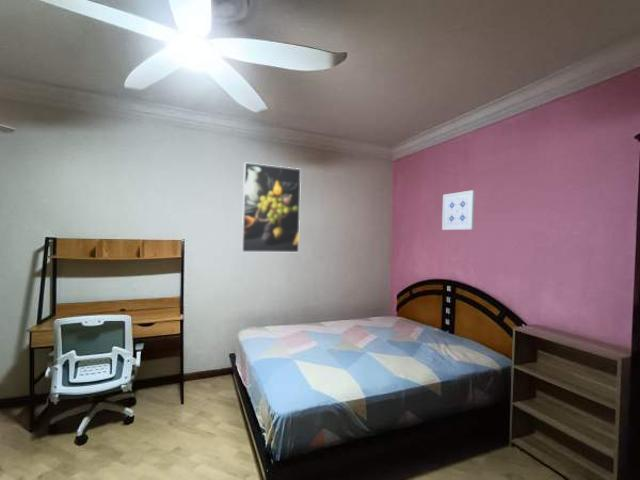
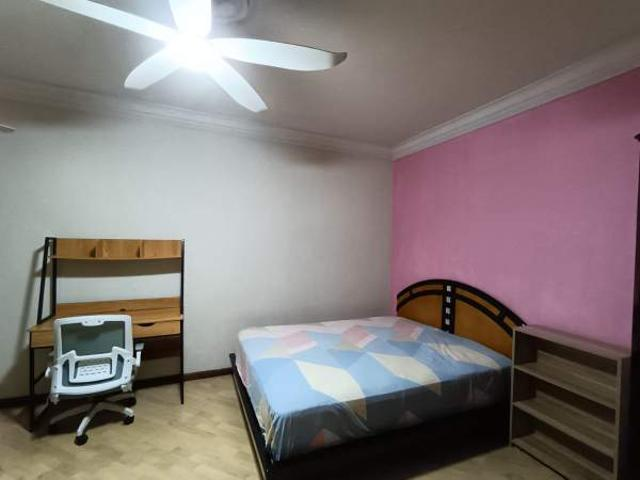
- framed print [241,161,302,253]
- wall art [441,189,476,231]
